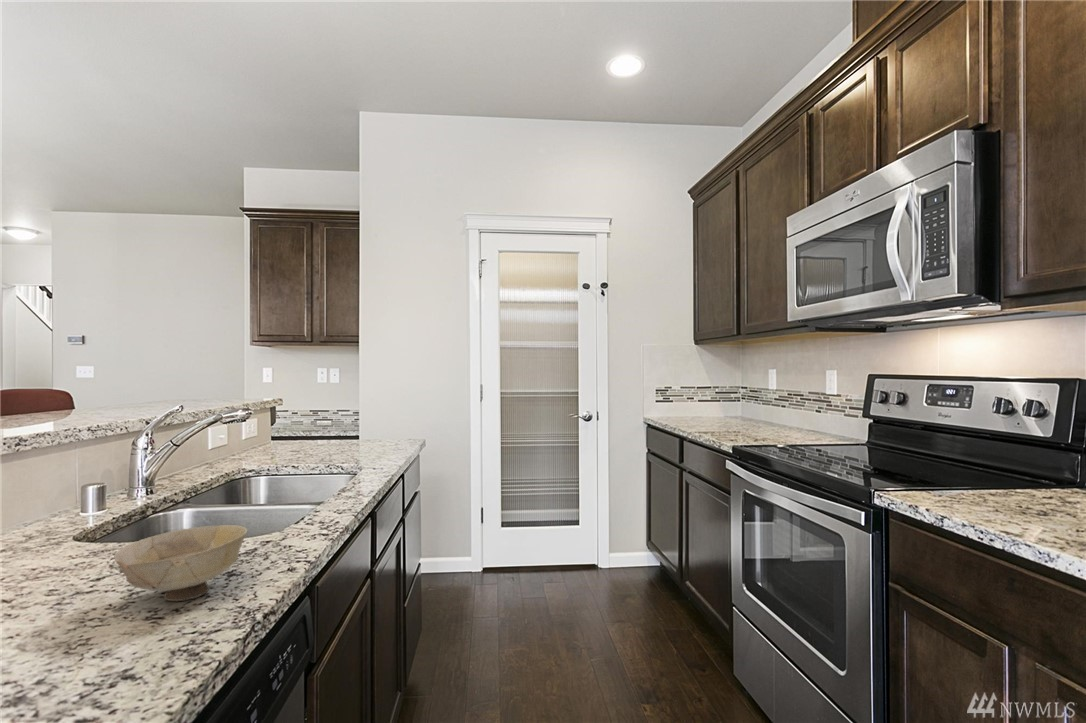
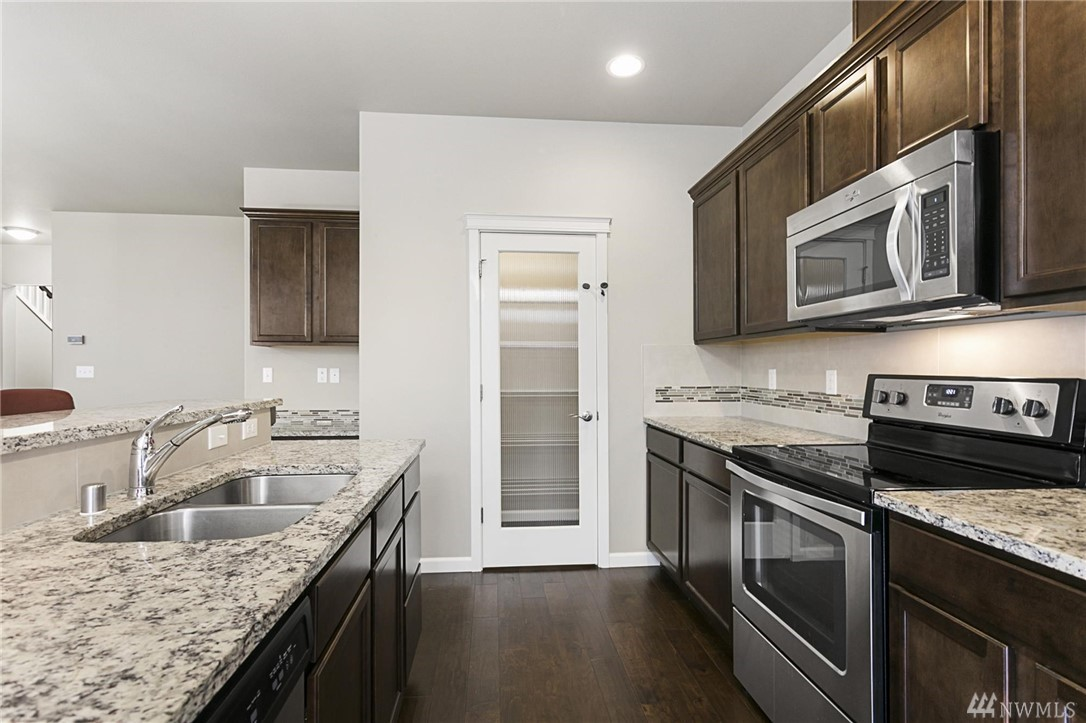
- bowl [113,524,248,602]
